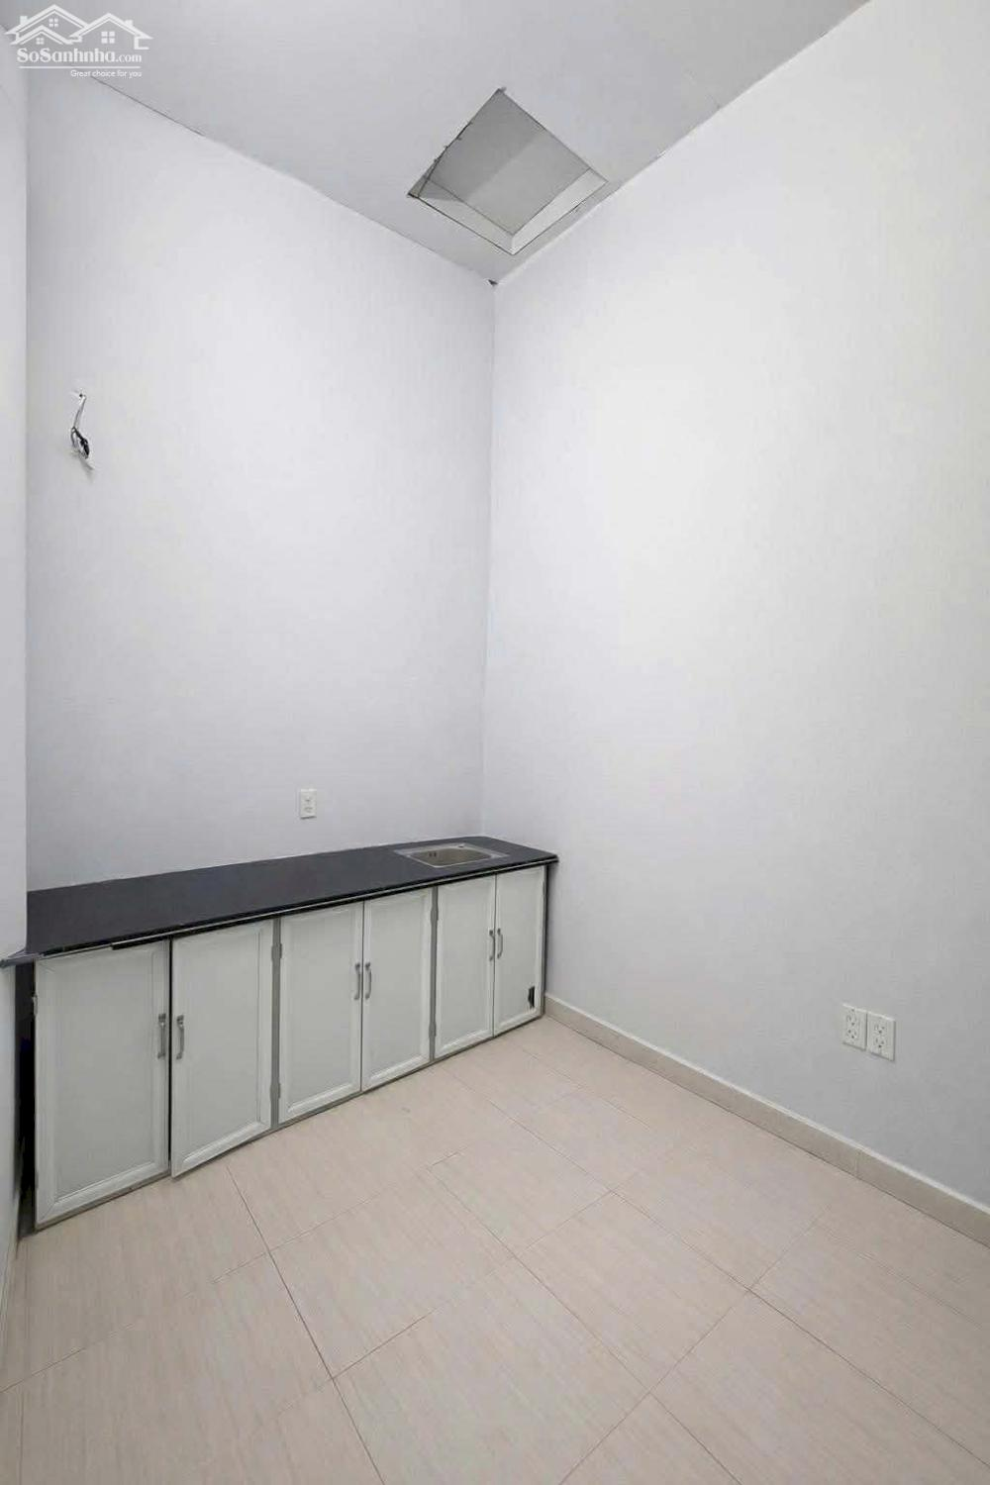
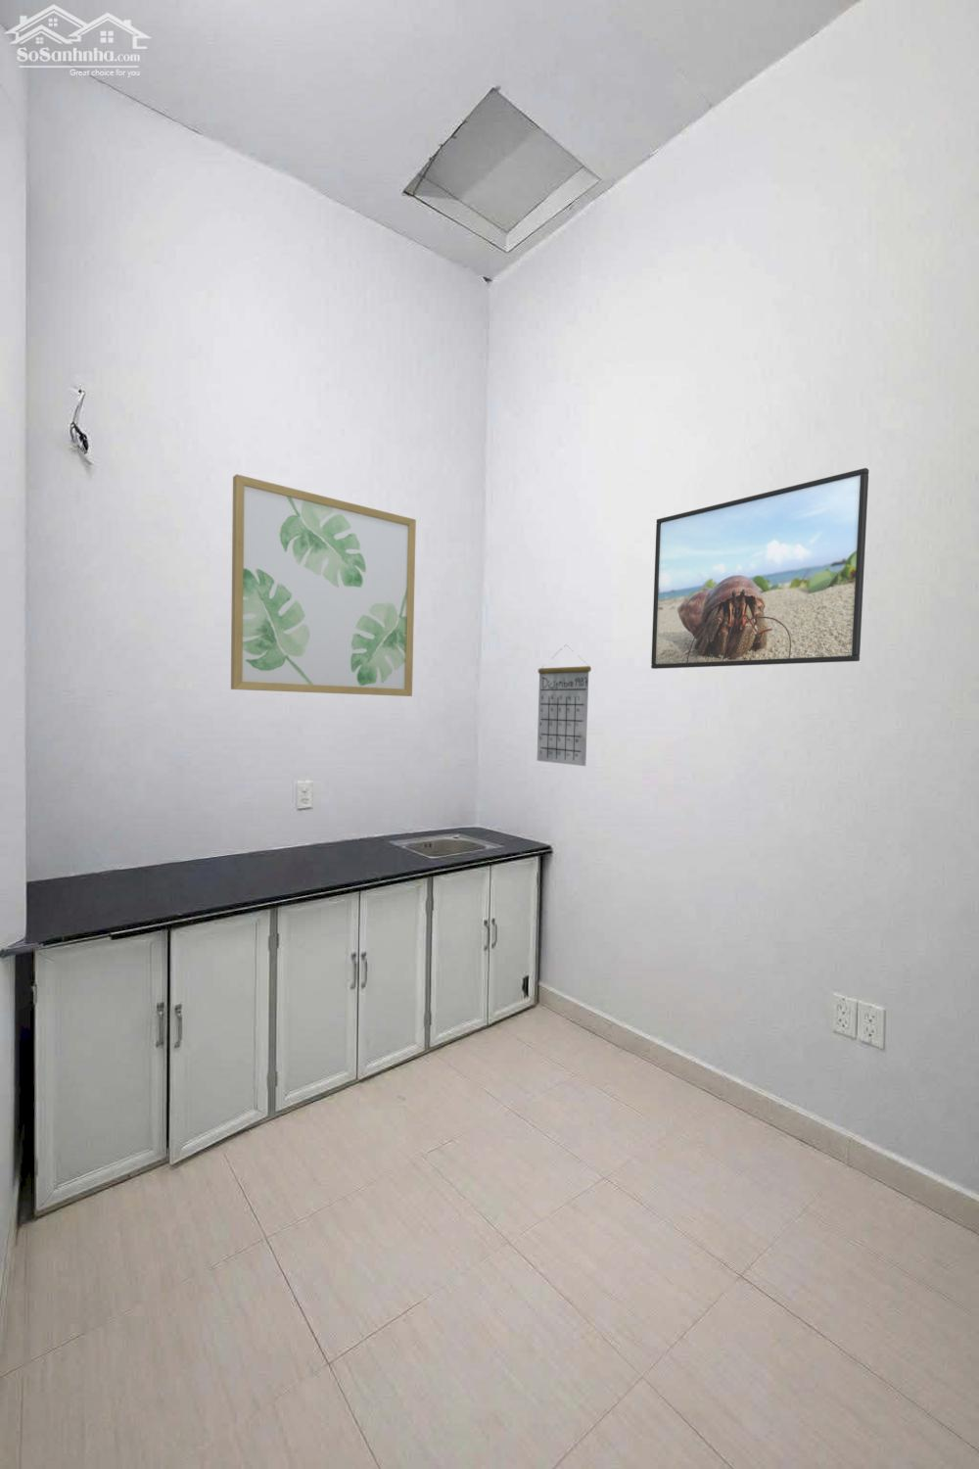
+ wall art [231,473,417,697]
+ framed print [650,467,870,670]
+ calendar [536,644,592,767]
